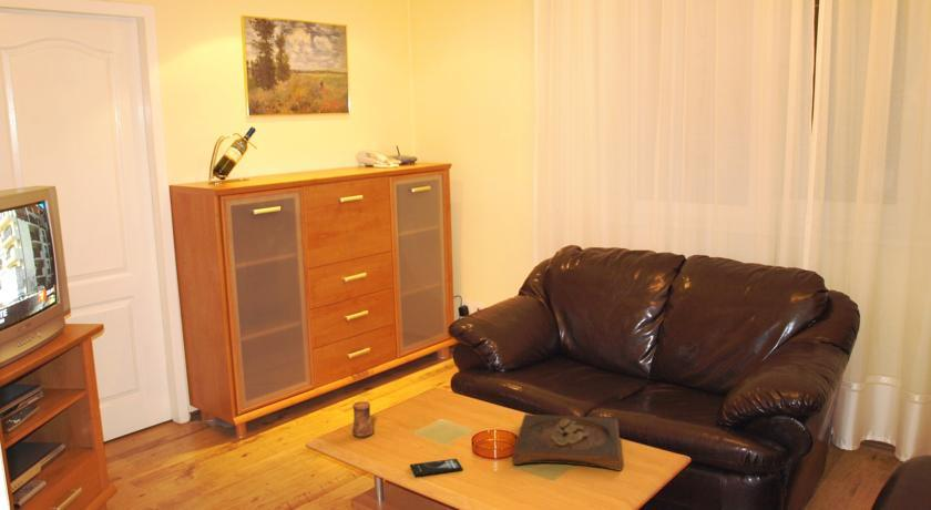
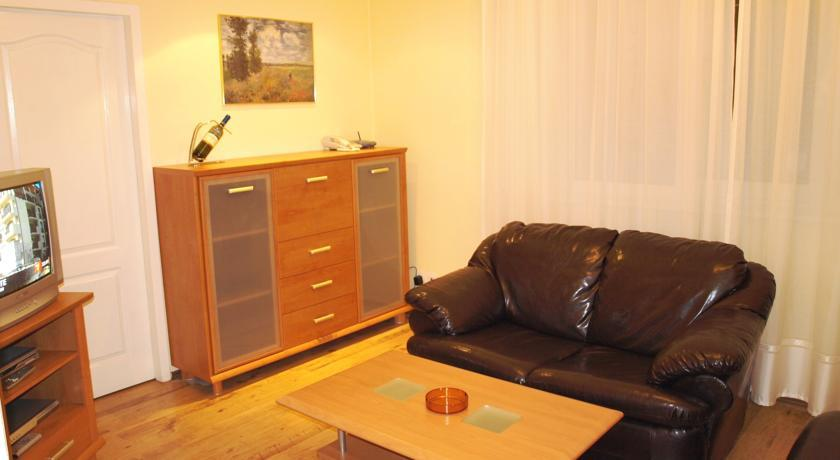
- cup [351,400,375,439]
- wooden tray [511,412,623,472]
- smartphone [409,458,463,478]
